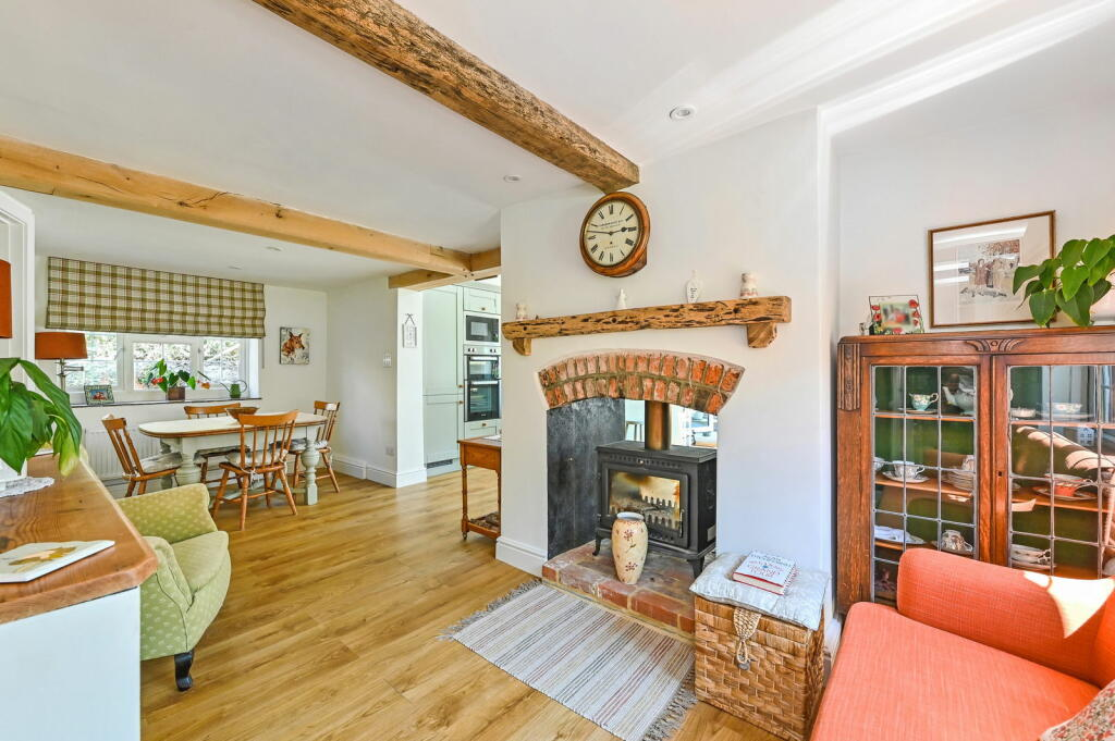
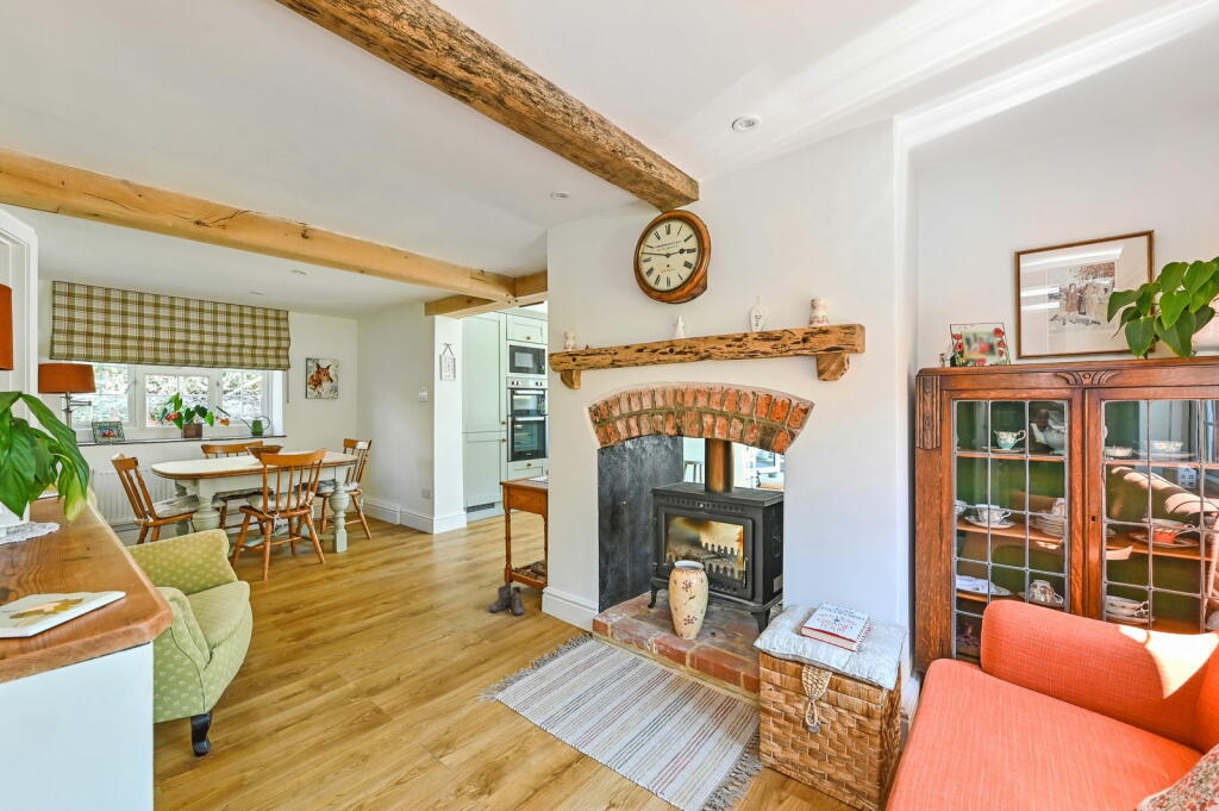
+ boots [488,584,526,617]
